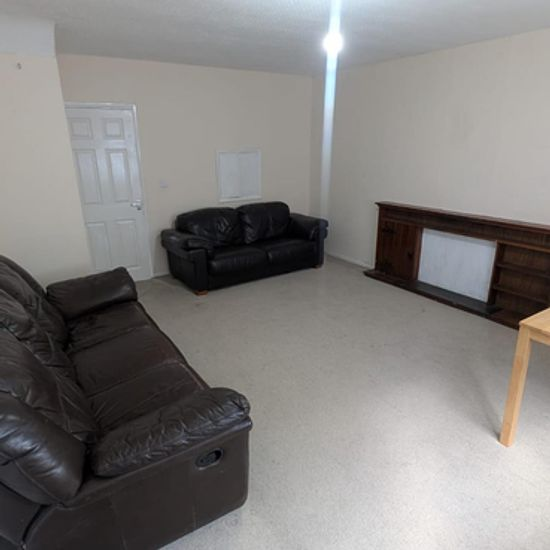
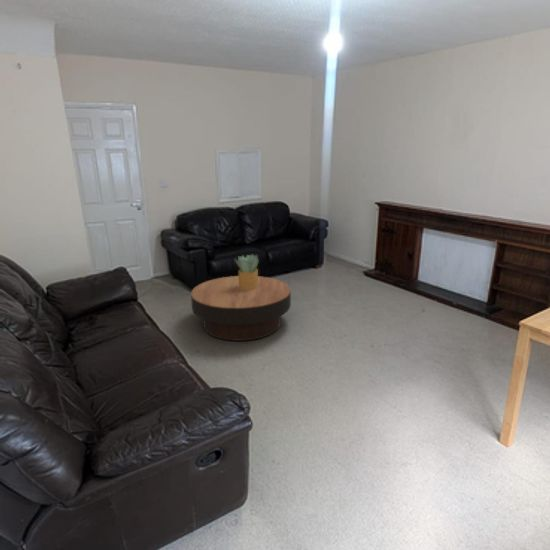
+ coffee table [190,275,292,342]
+ potted plant [234,253,260,290]
